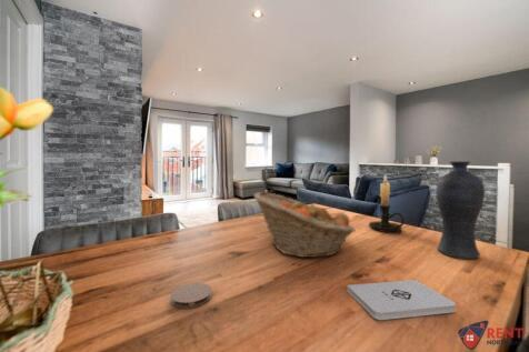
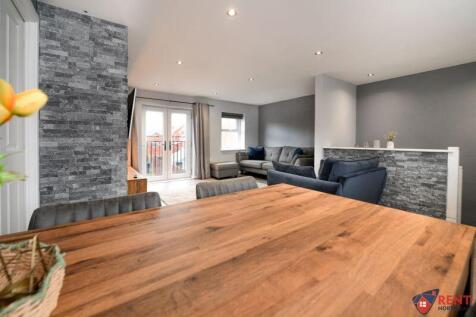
- notepad [346,279,457,321]
- coaster [170,282,212,310]
- candle holder [368,174,406,234]
- vase [435,160,486,260]
- fruit basket [252,191,356,259]
